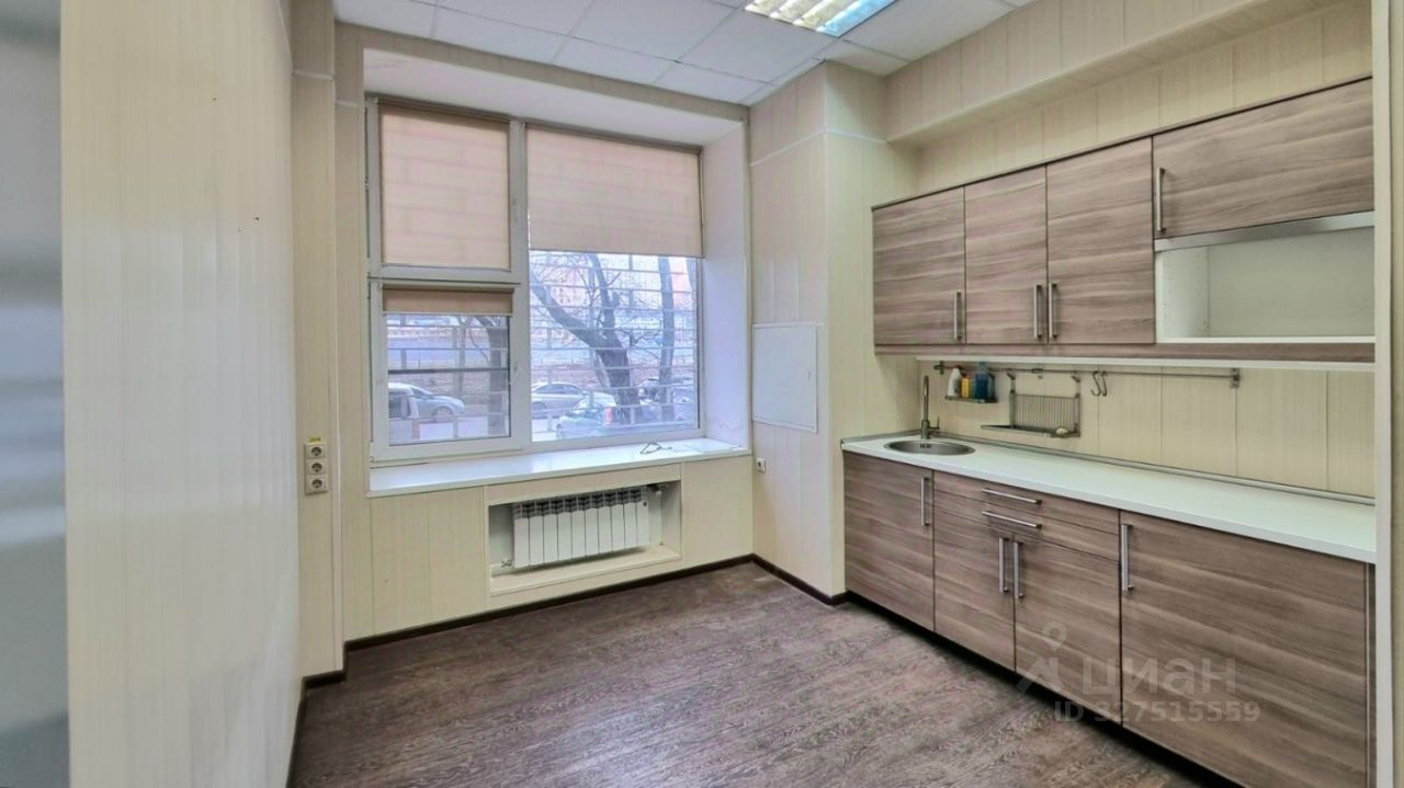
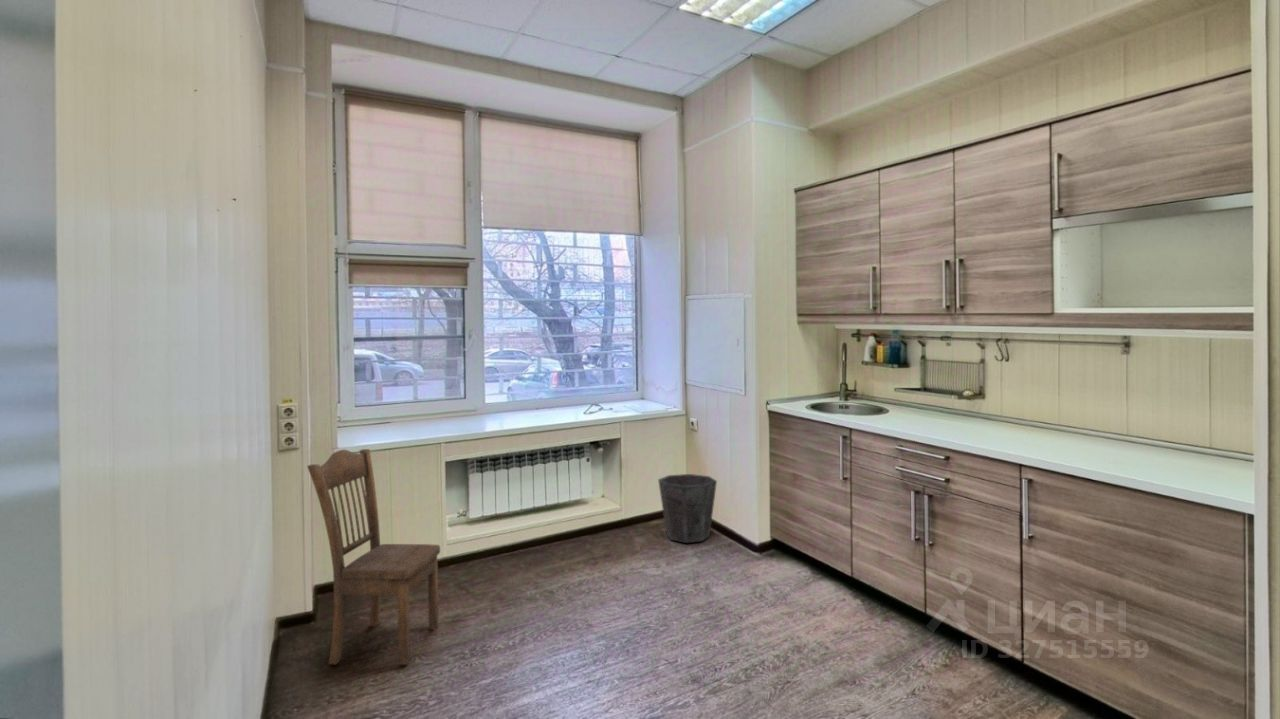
+ waste bin [657,473,718,544]
+ dining chair [306,448,441,666]
